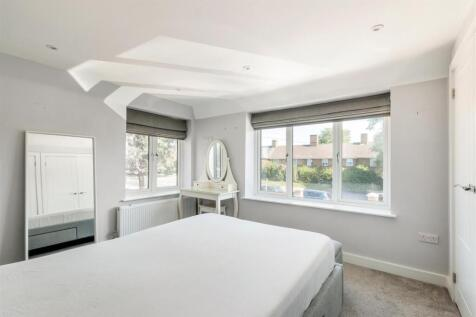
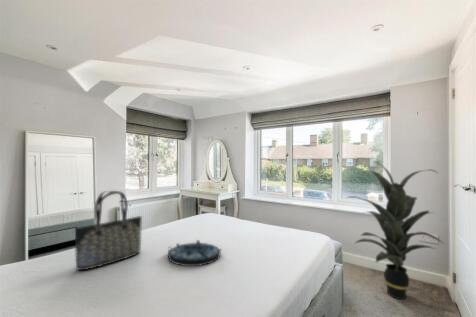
+ indoor plant [345,161,444,300]
+ serving tray [167,239,222,267]
+ tote bag [74,190,143,271]
